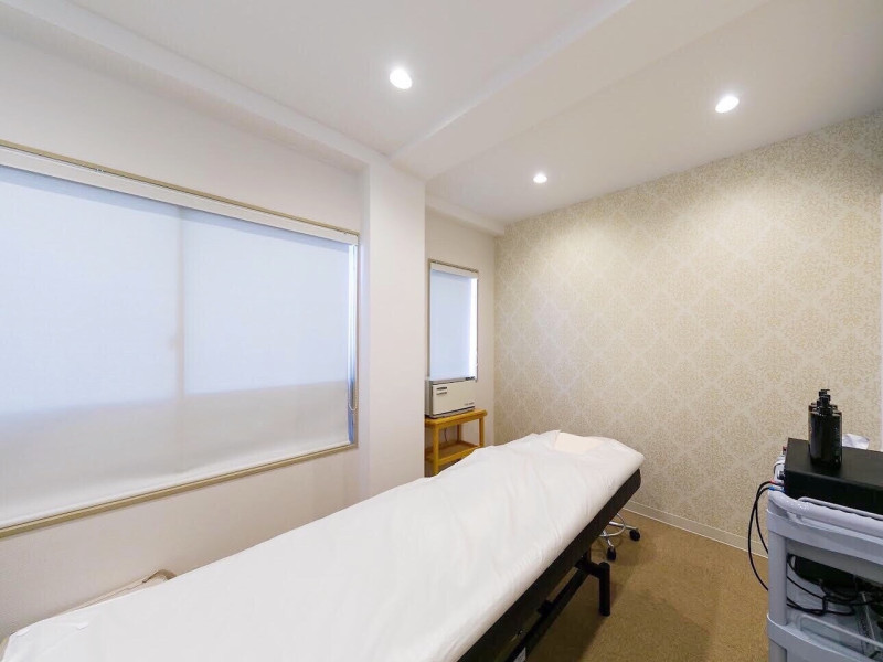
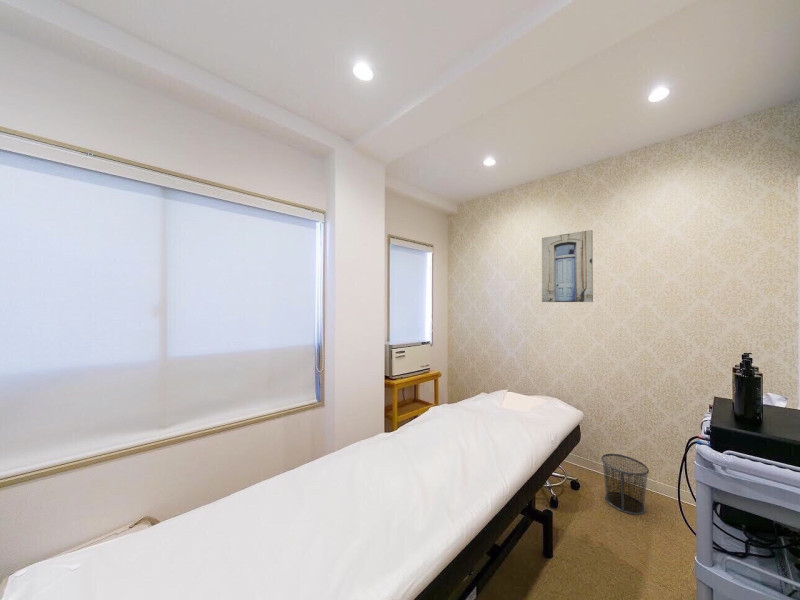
+ waste bin [600,453,650,516]
+ wall art [541,229,594,303]
